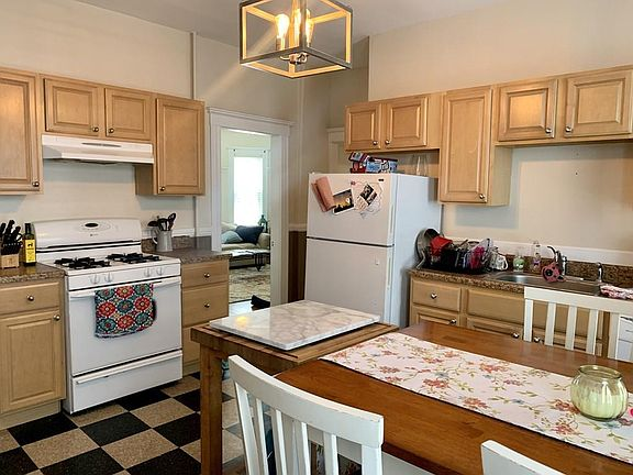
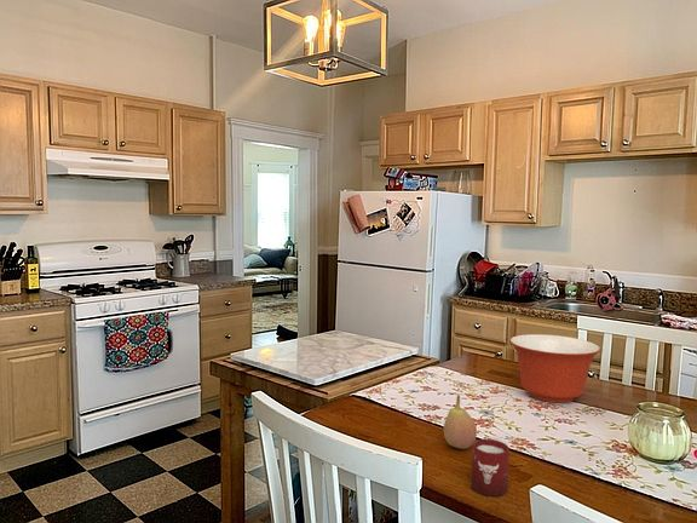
+ mixing bowl [509,333,601,404]
+ cup [470,438,511,498]
+ fruit [443,393,478,450]
